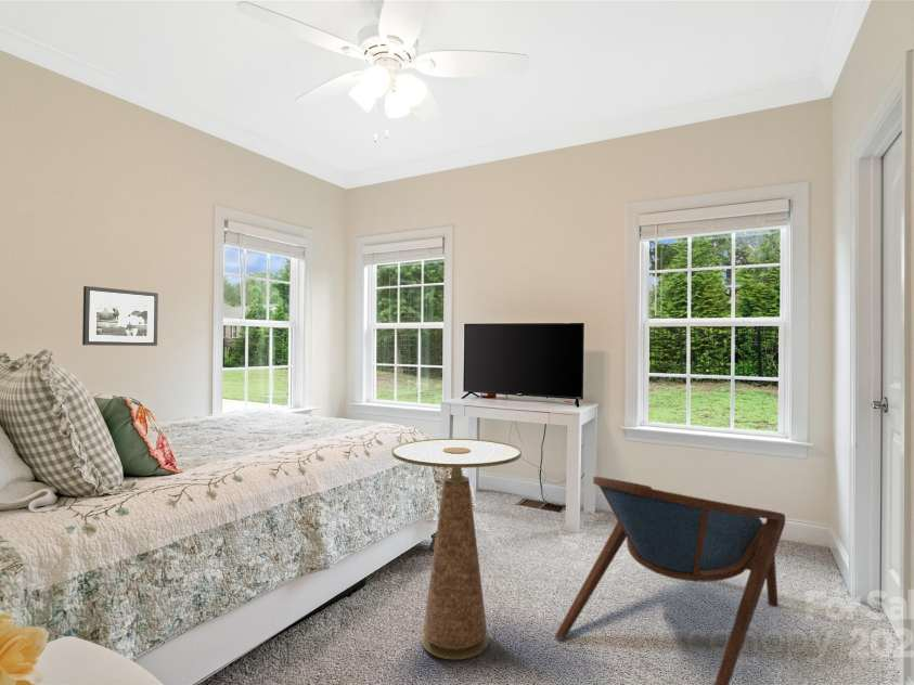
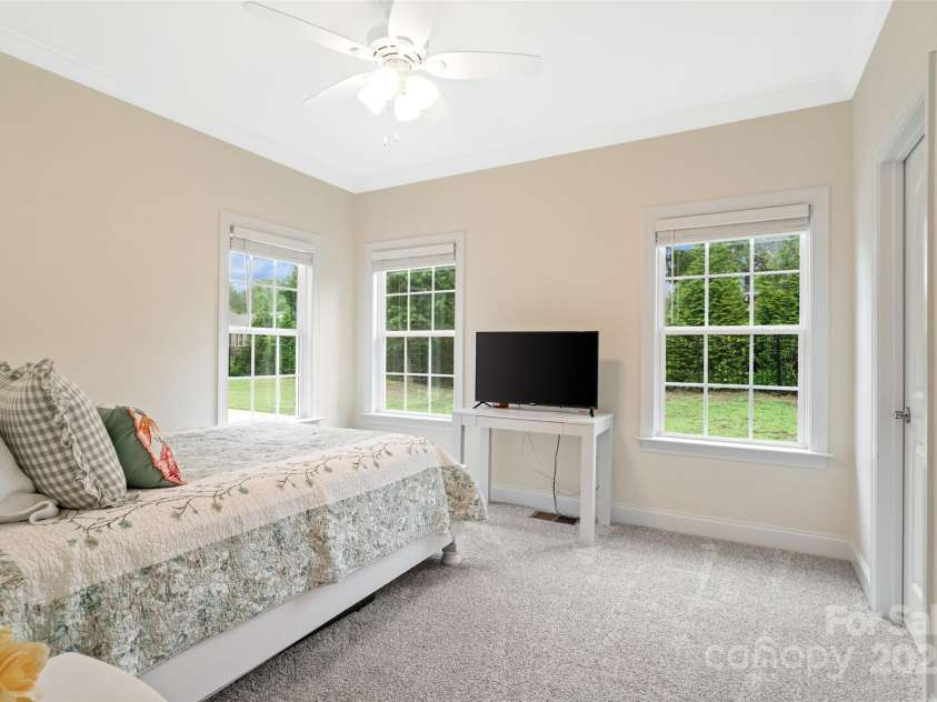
- picture frame [81,285,159,347]
- side table [391,438,523,660]
- armchair [554,476,786,685]
